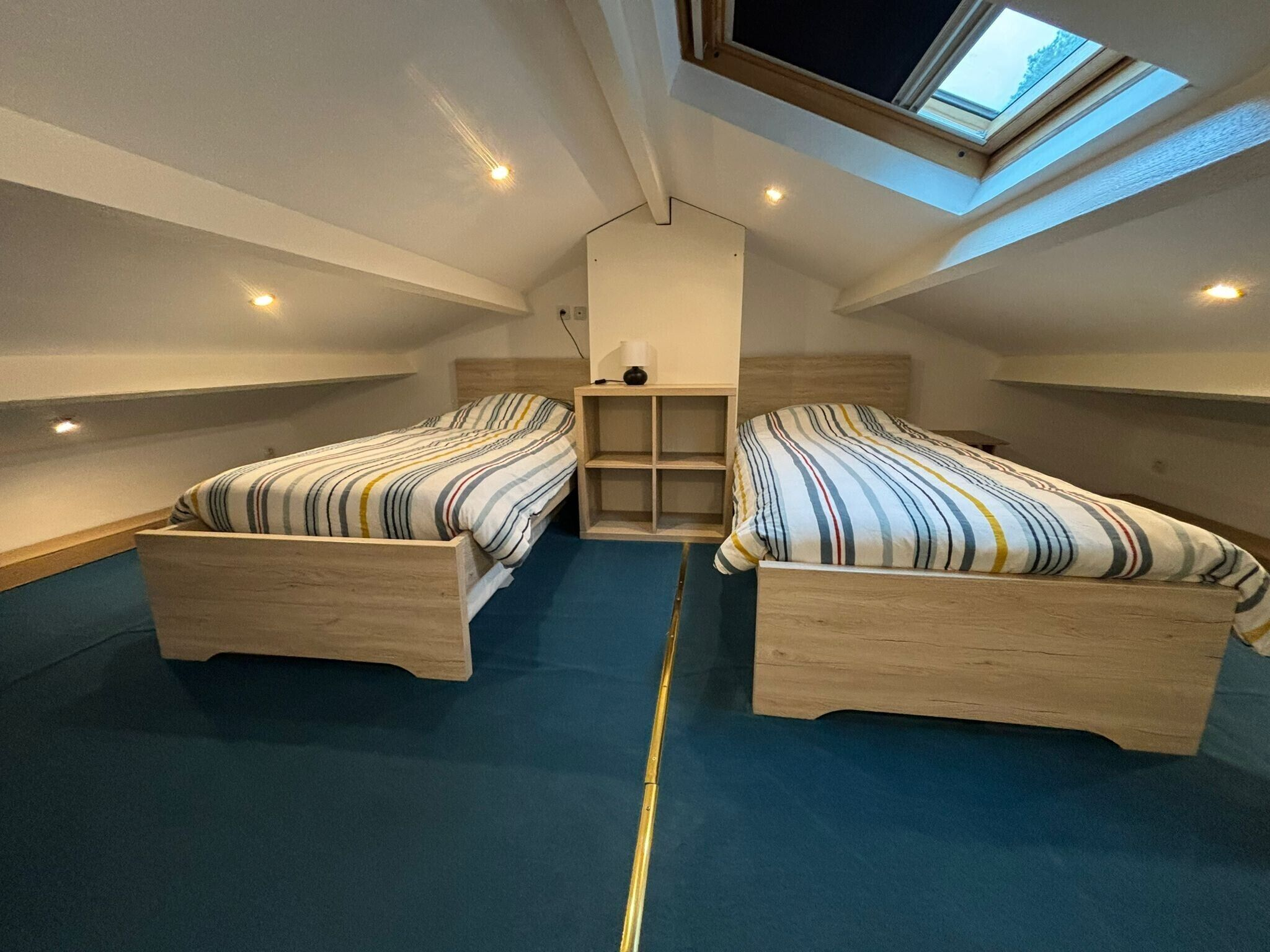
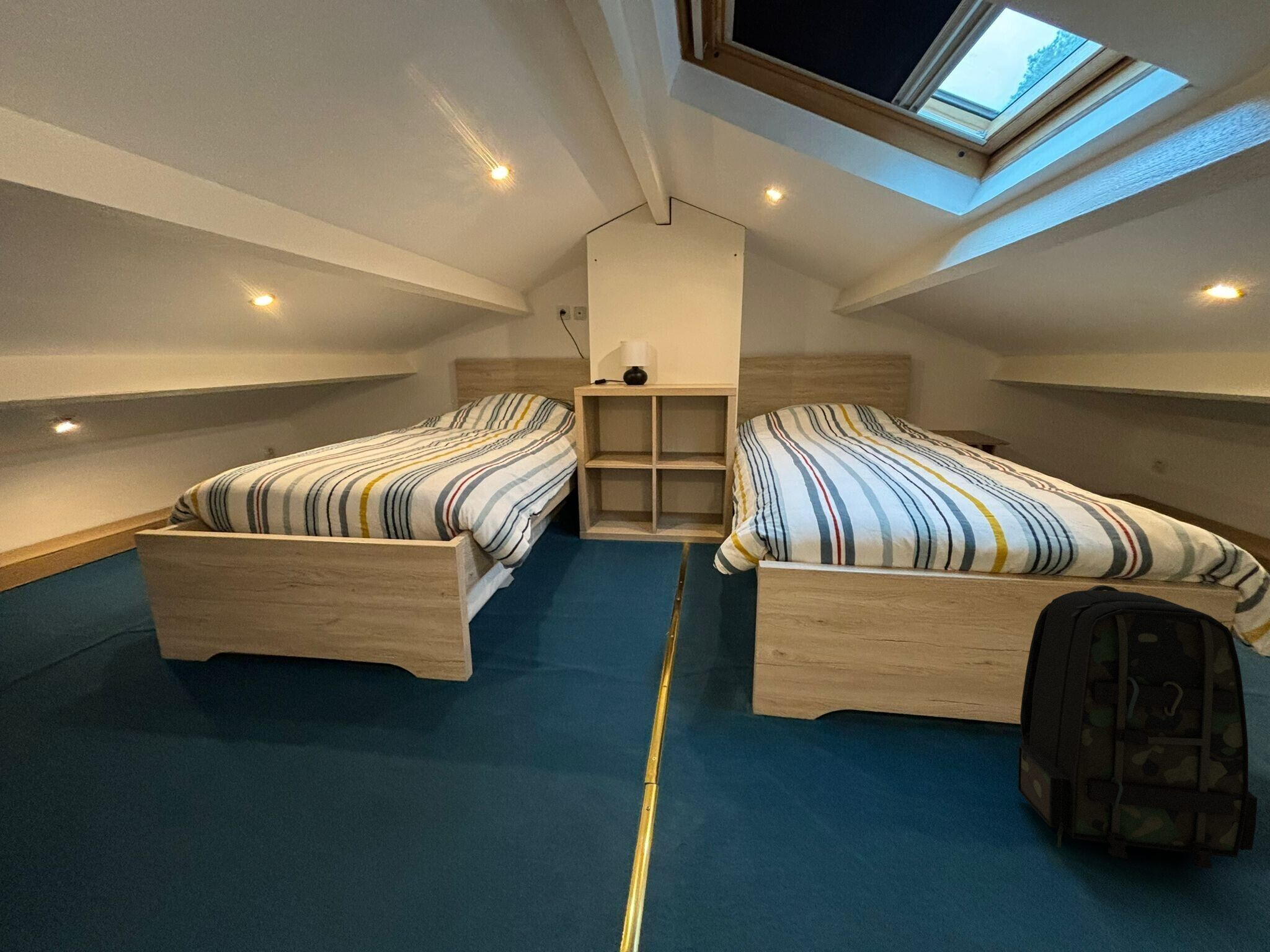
+ backpack [1018,584,1258,869]
